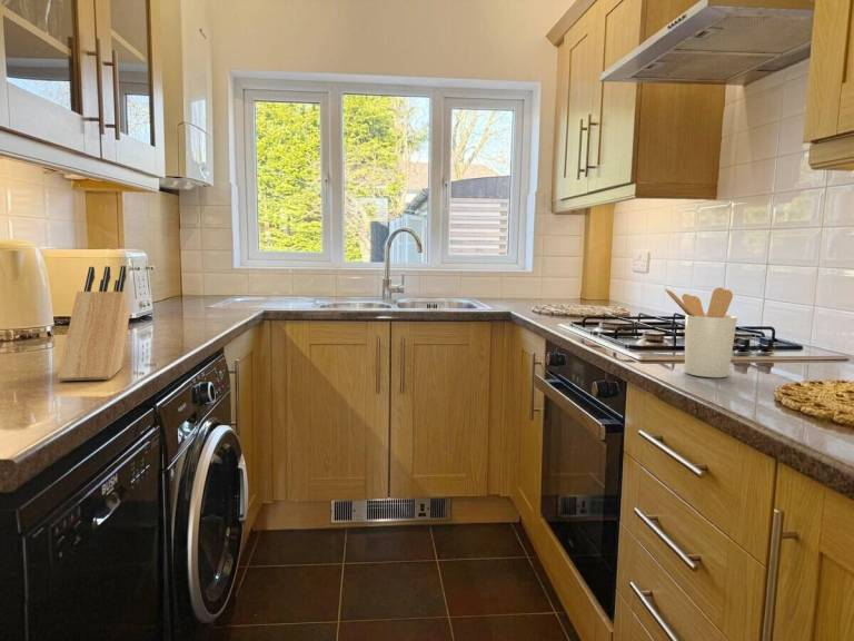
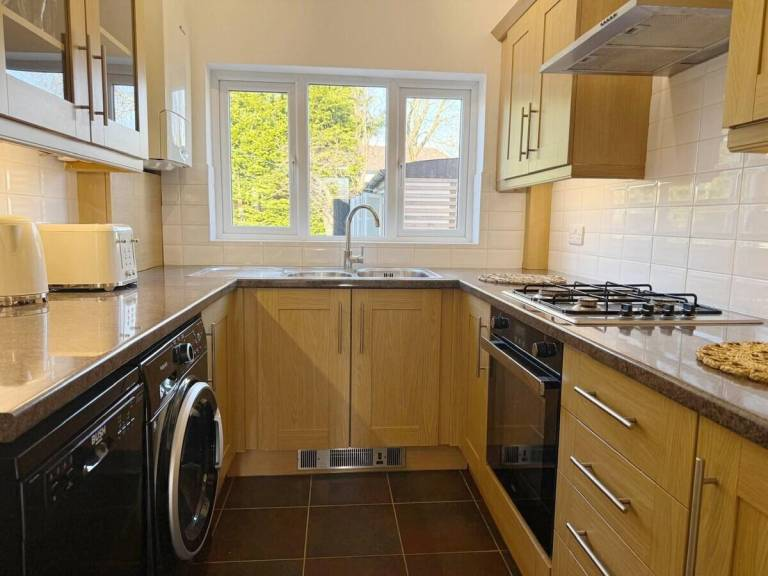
- knife block [56,265,130,382]
- utensil holder [664,287,738,378]
